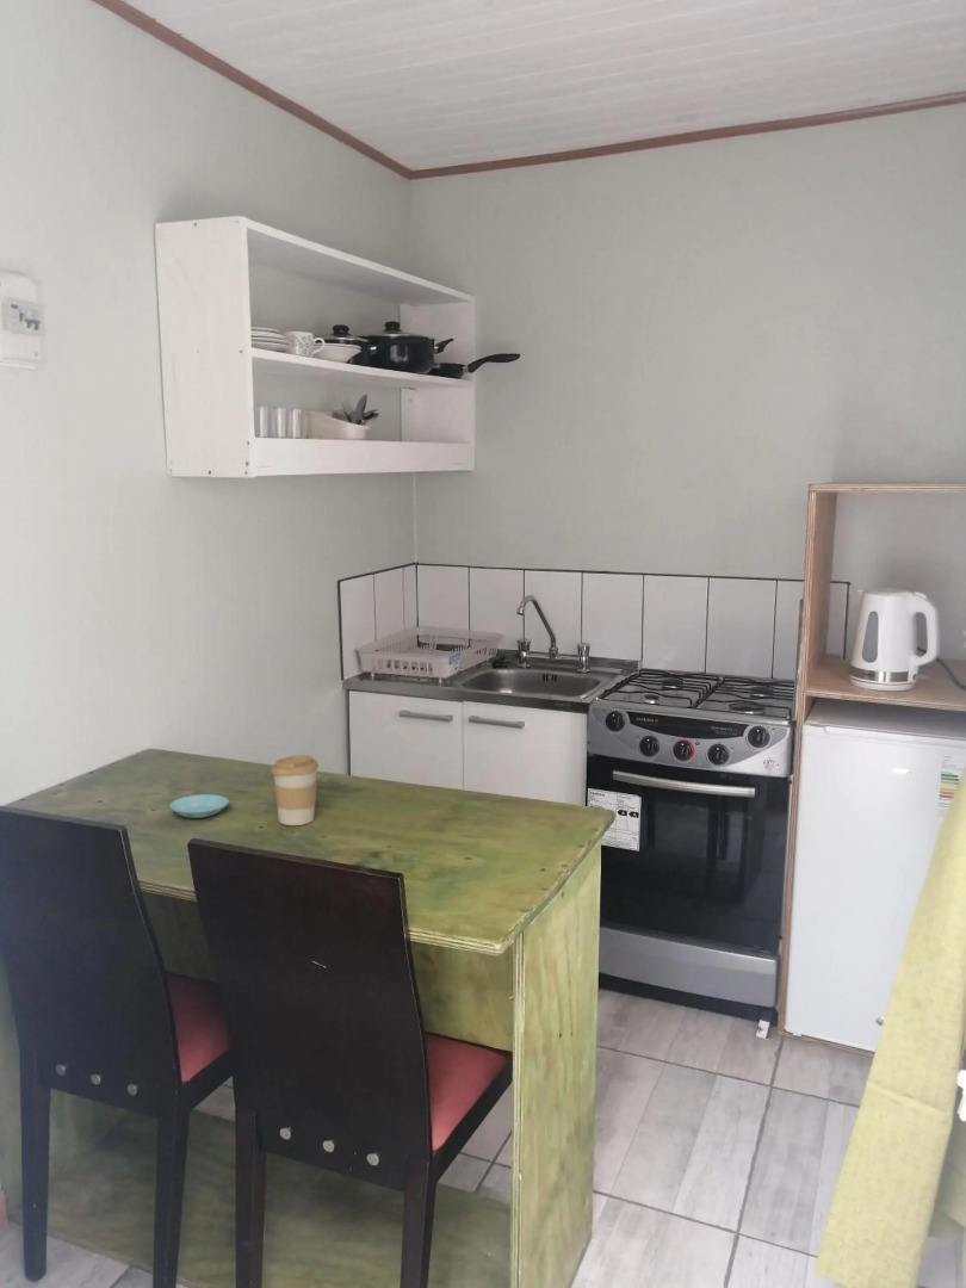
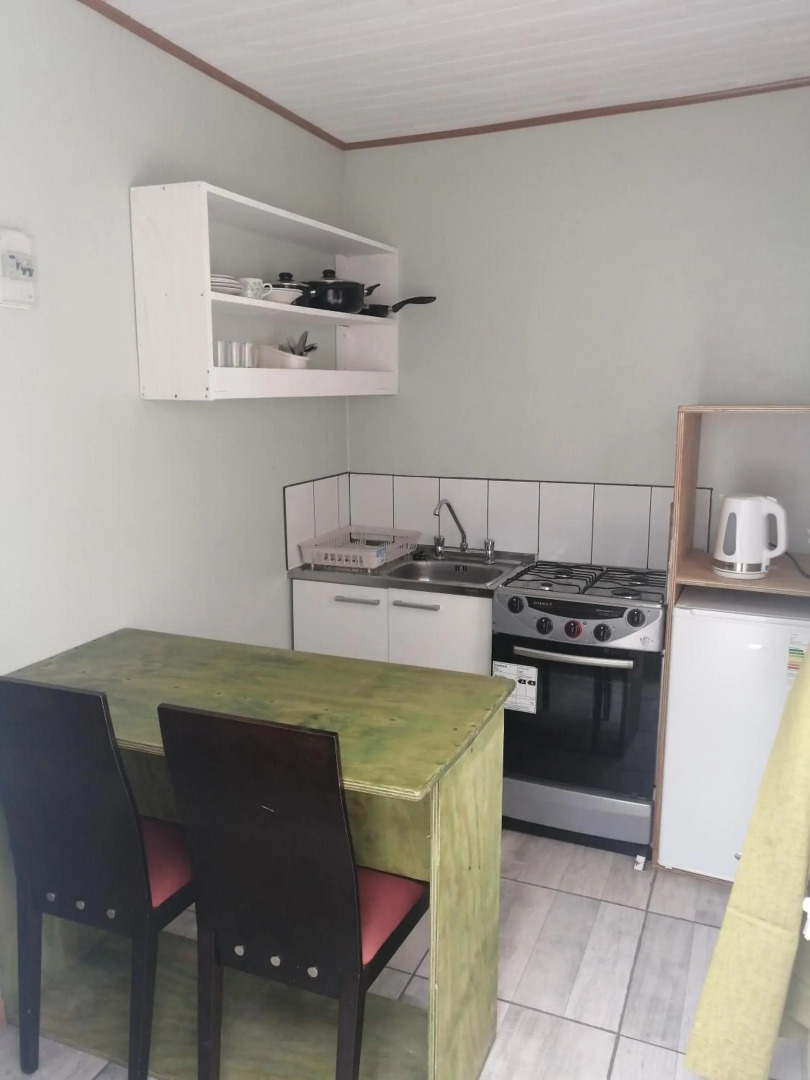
- saucer [168,793,230,819]
- coffee cup [270,754,320,826]
